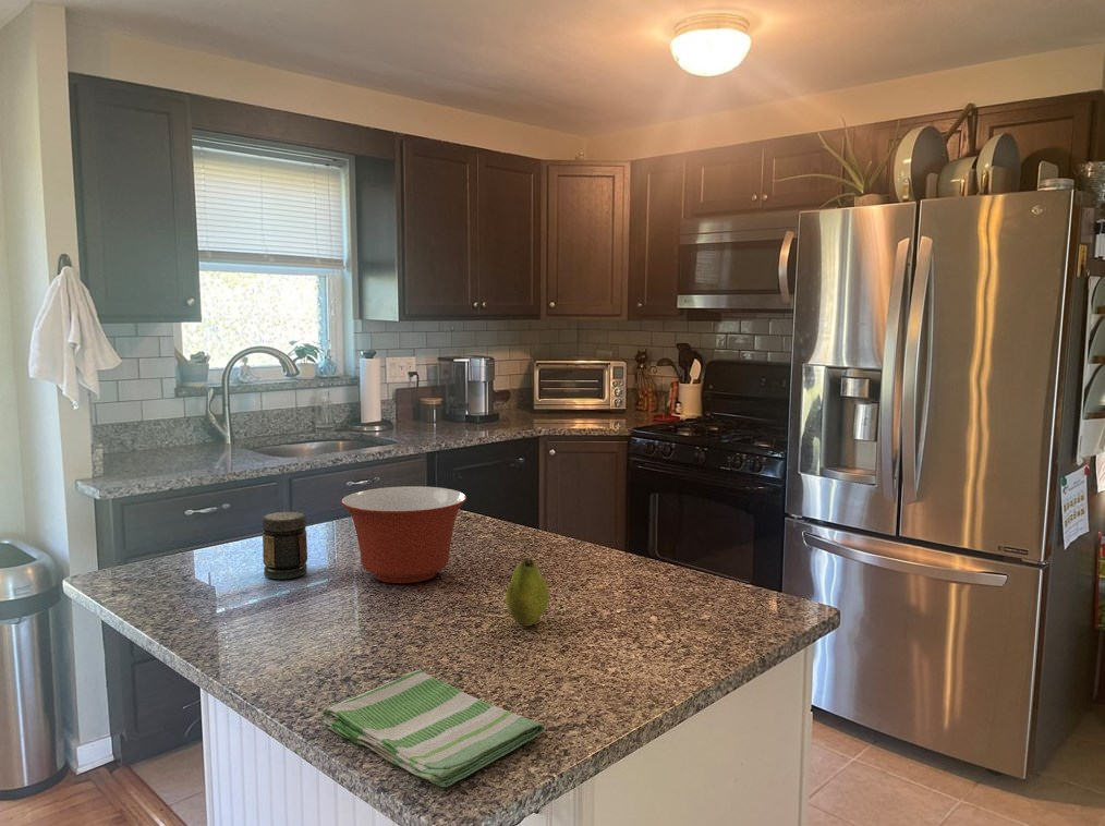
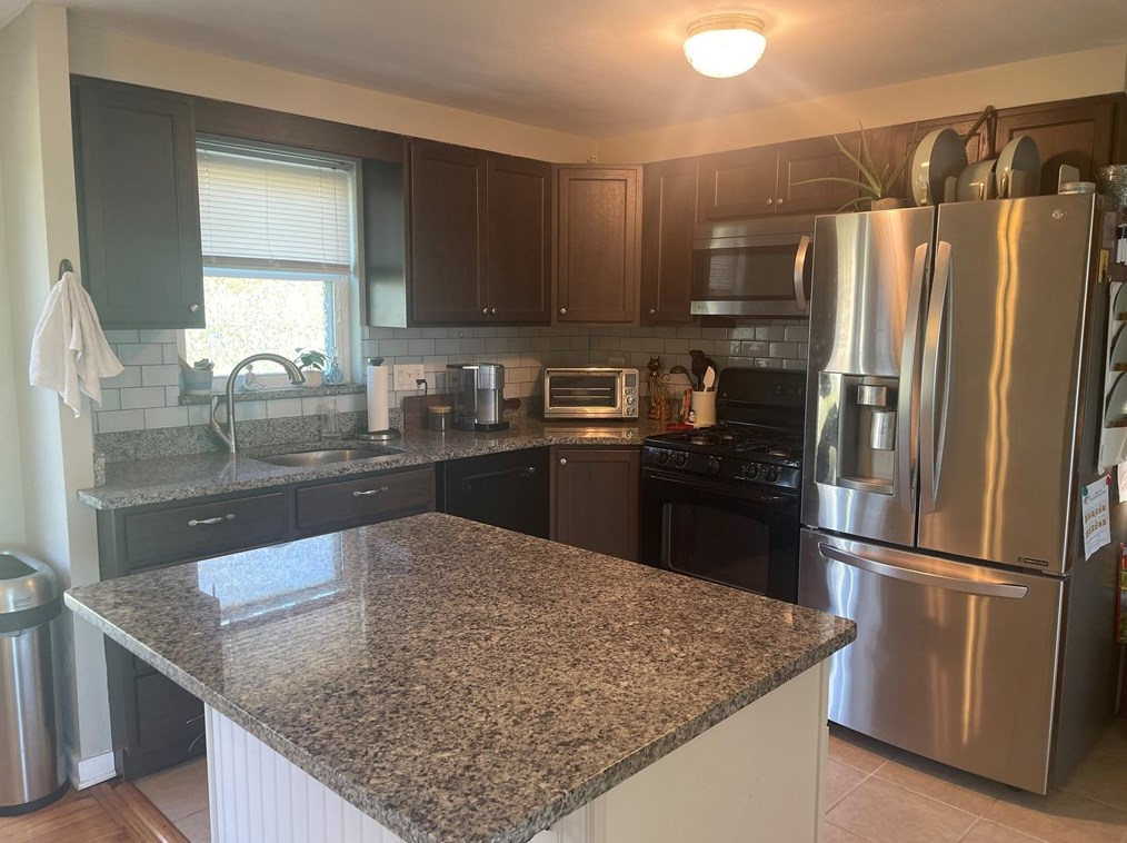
- jar [262,511,308,580]
- mixing bowl [340,485,467,584]
- dish towel [320,669,546,788]
- fruit [505,558,550,628]
